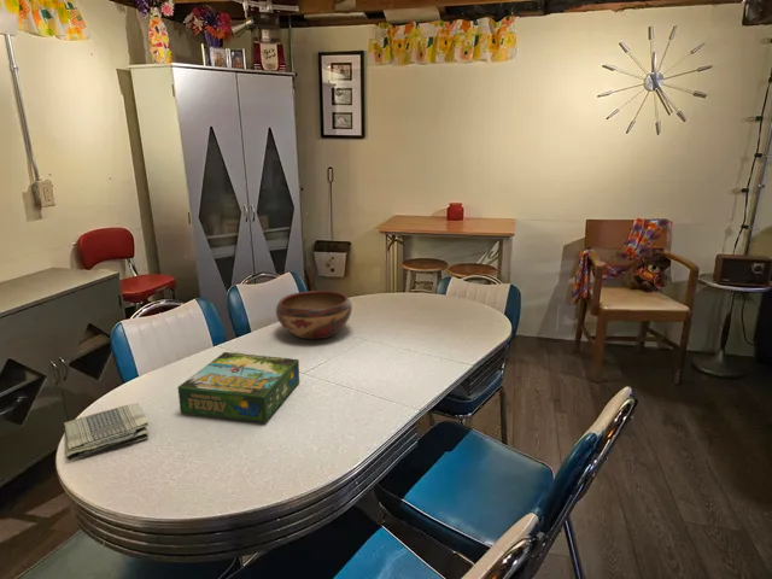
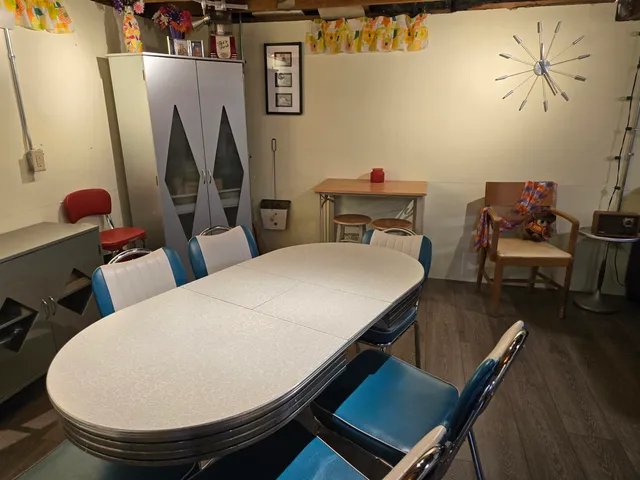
- board game [176,351,302,425]
- decorative bowl [275,290,353,340]
- dish towel [63,402,150,462]
